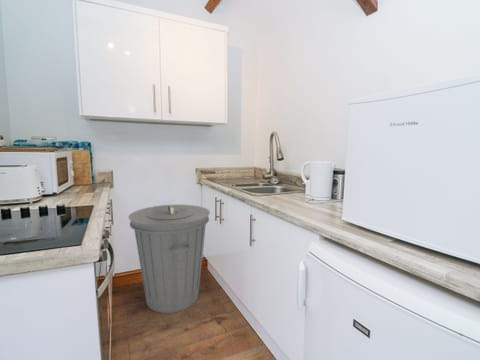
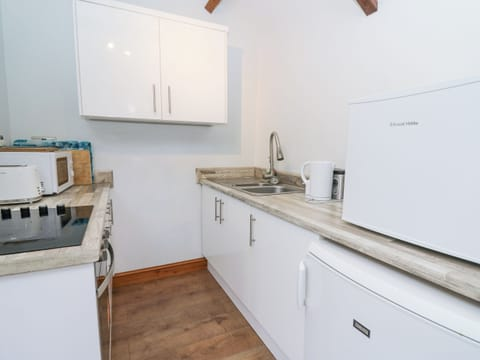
- trash can [127,204,211,314]
